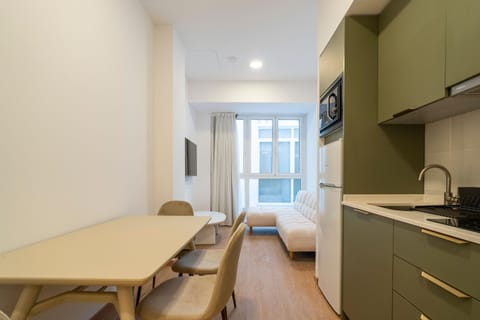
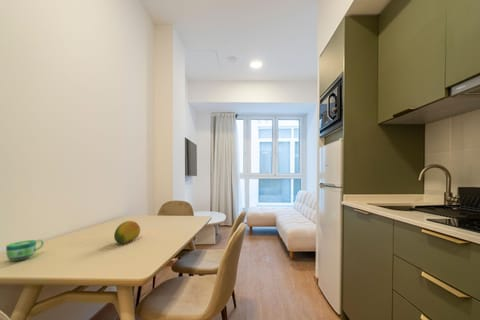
+ cup [5,238,45,262]
+ fruit [113,220,141,244]
